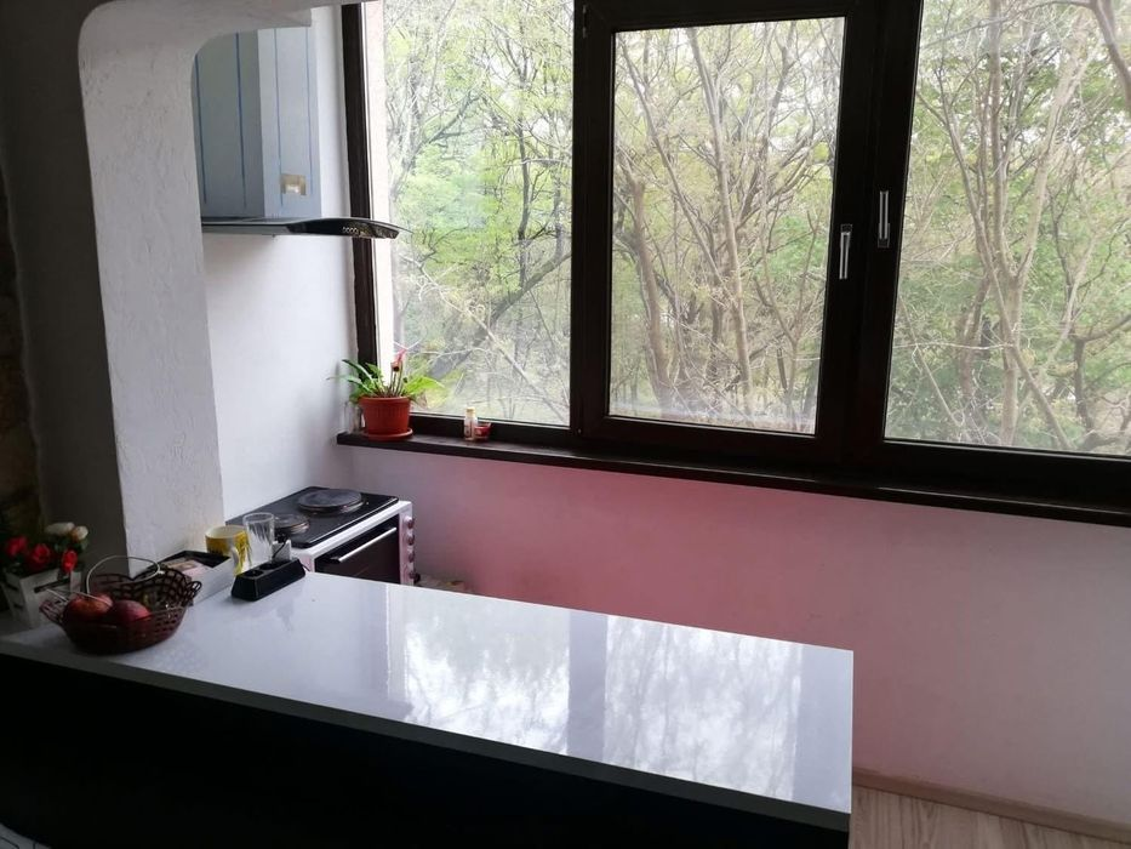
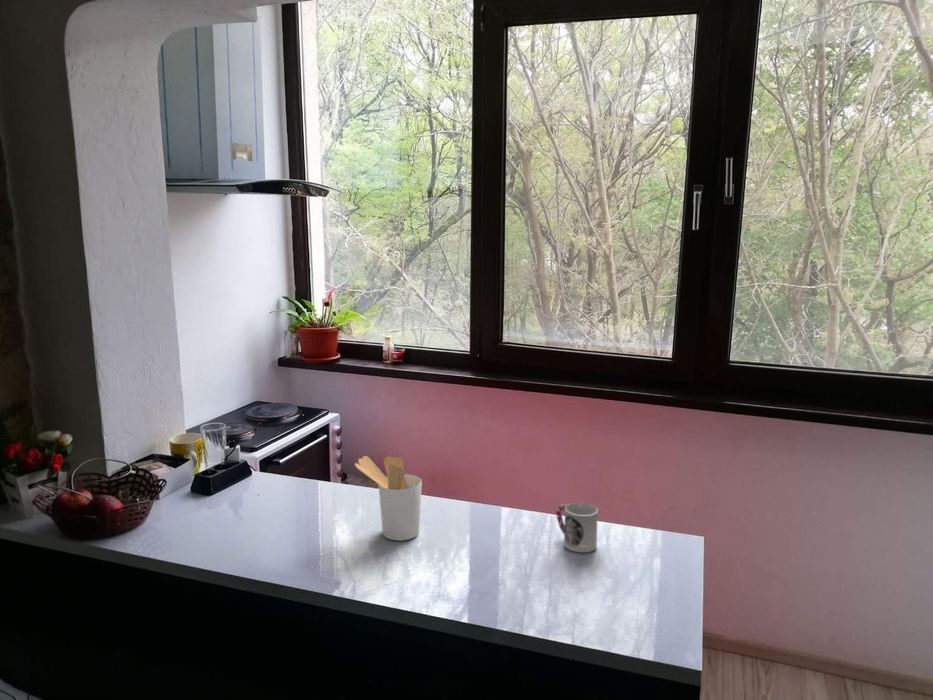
+ utensil holder [354,455,423,542]
+ cup [555,502,599,553]
